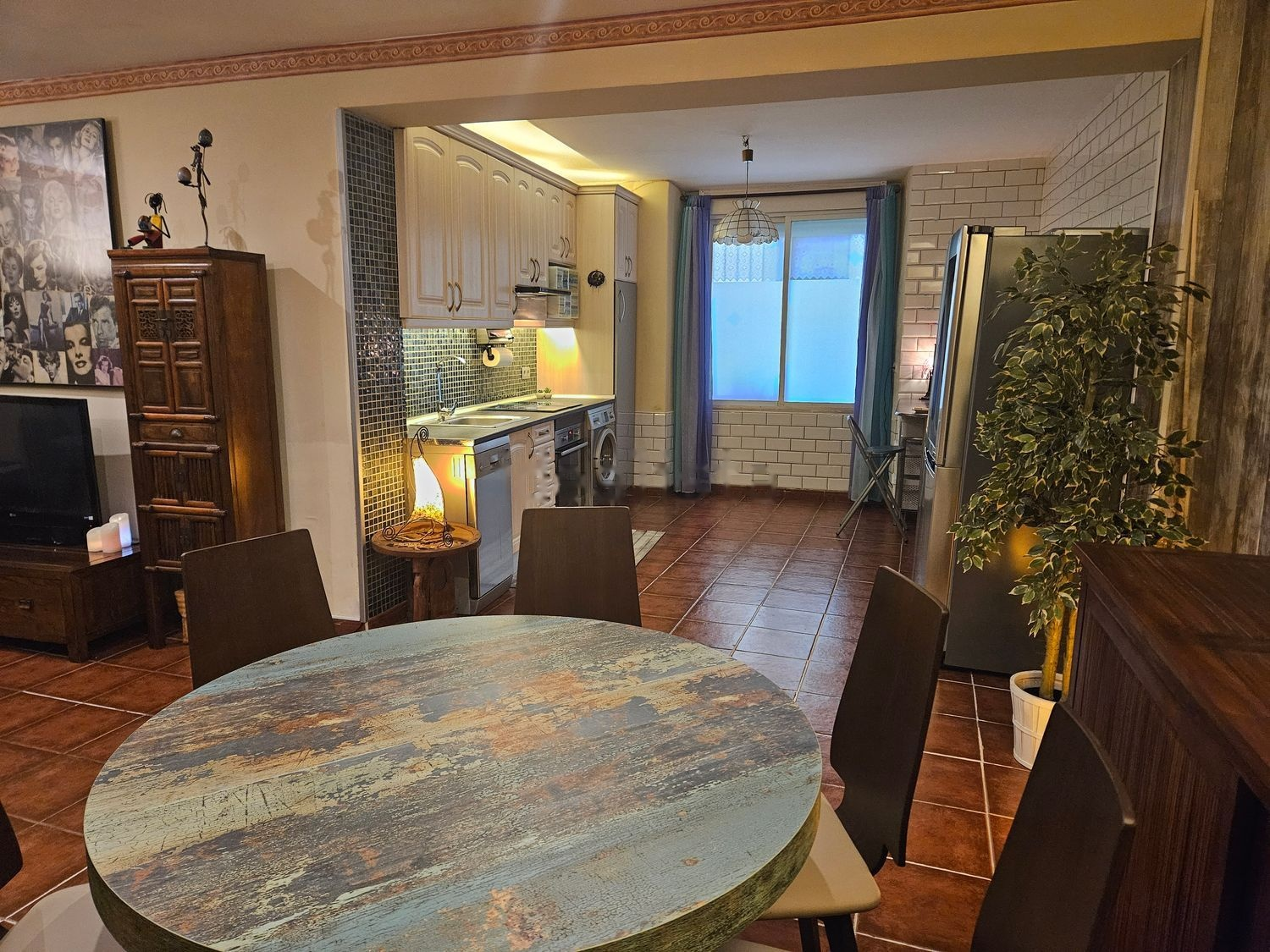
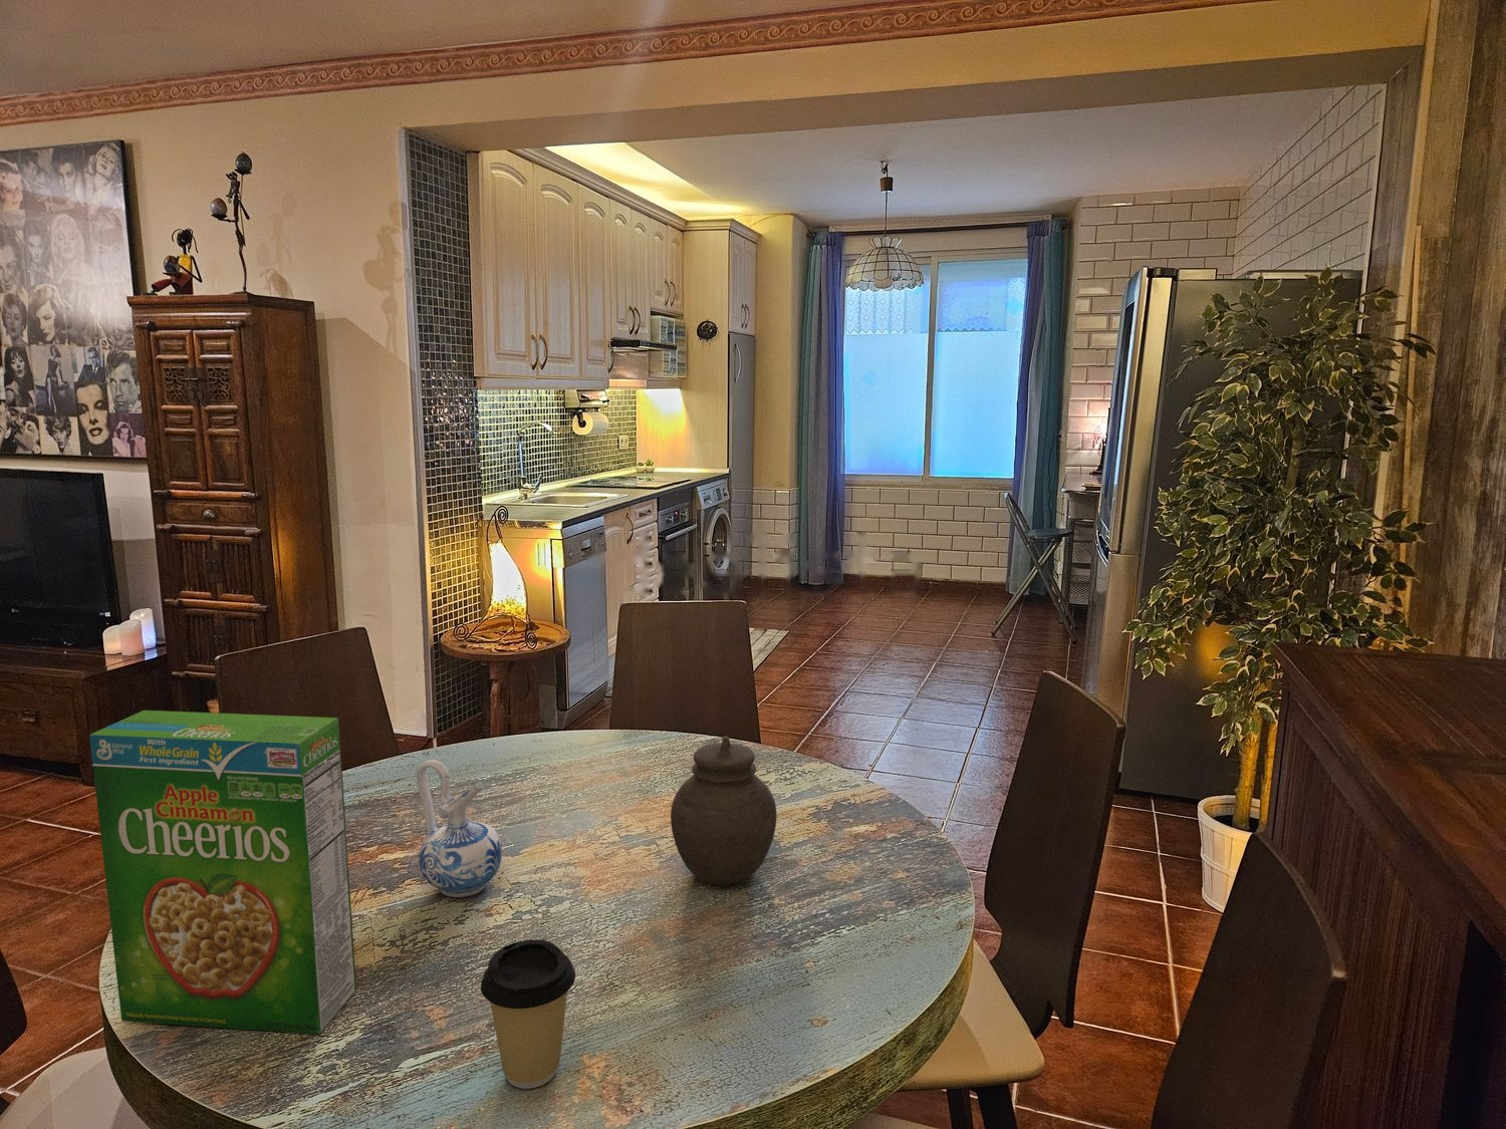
+ ceramic pitcher [416,759,503,898]
+ coffee cup [480,938,576,1090]
+ jar [670,735,777,886]
+ cereal box [89,709,357,1034]
